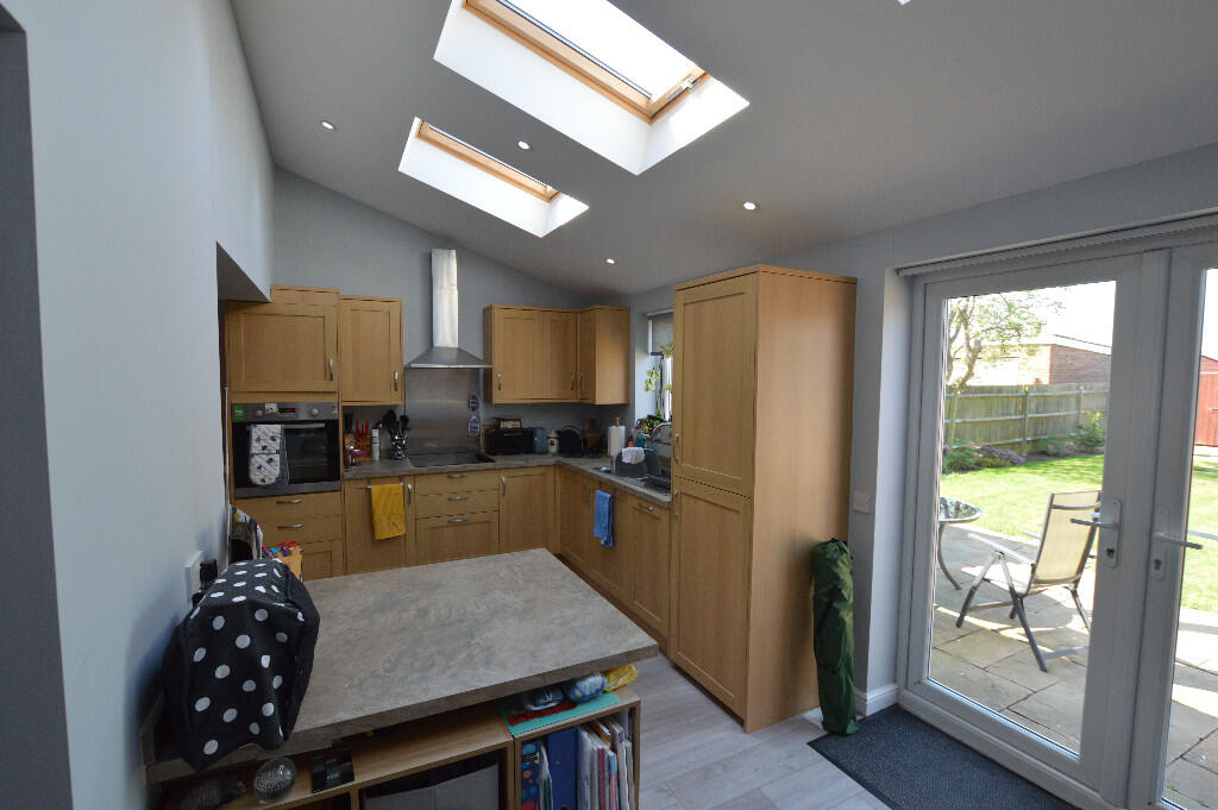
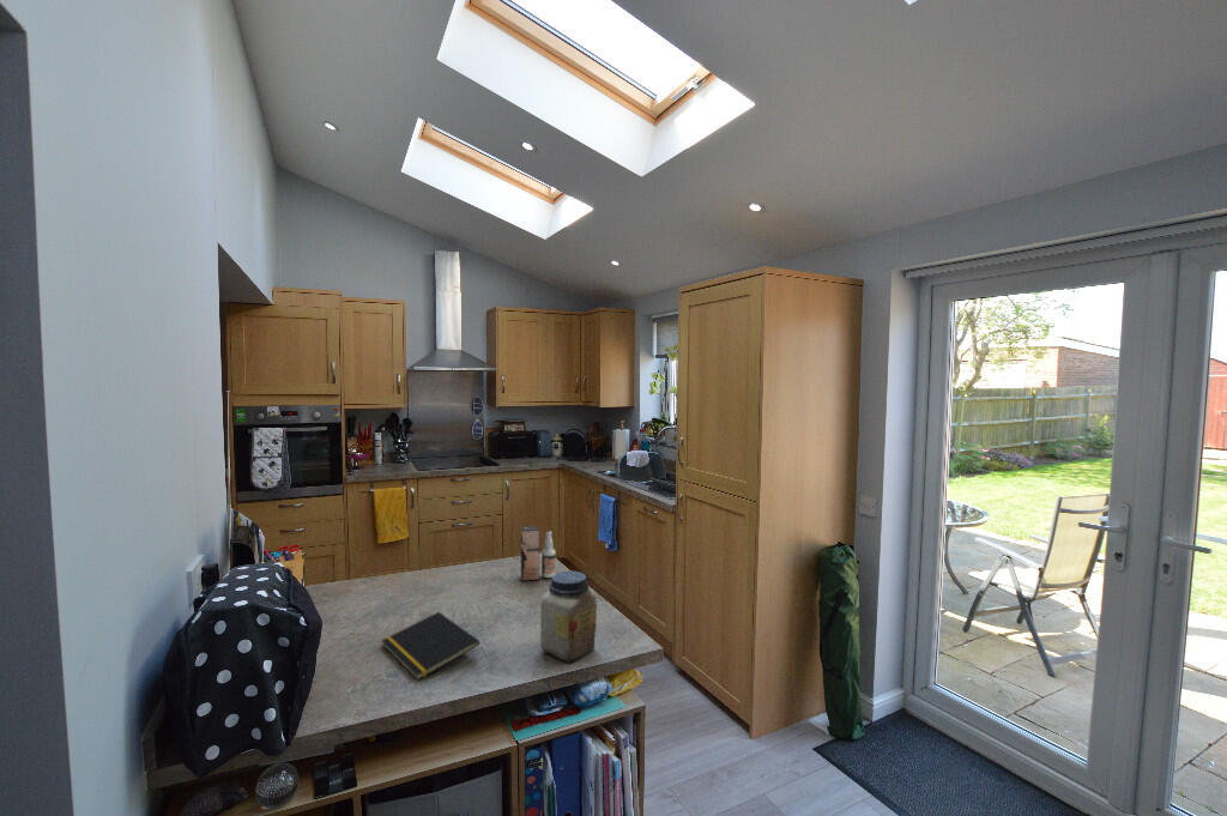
+ jar [539,570,598,665]
+ spray bottle [520,525,557,582]
+ notepad [380,611,480,681]
